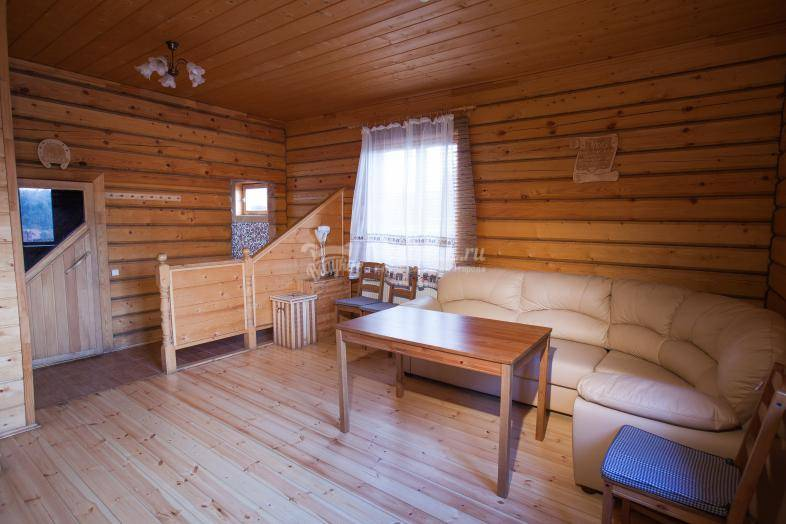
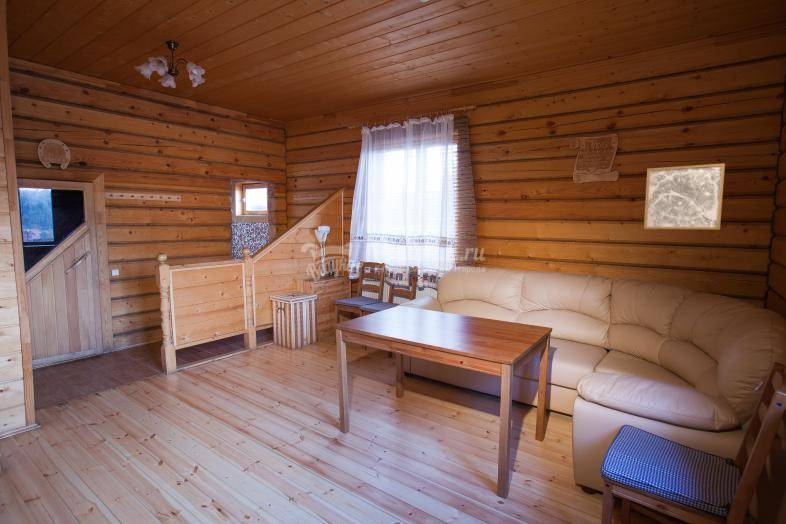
+ wall art [643,162,726,231]
